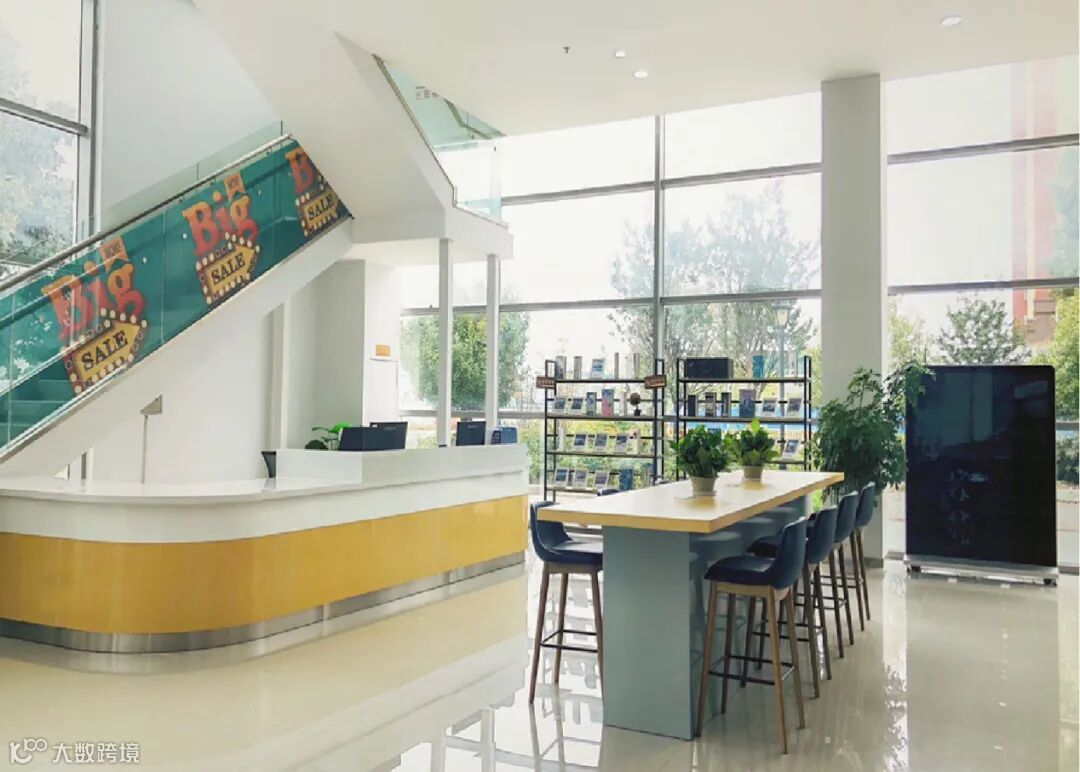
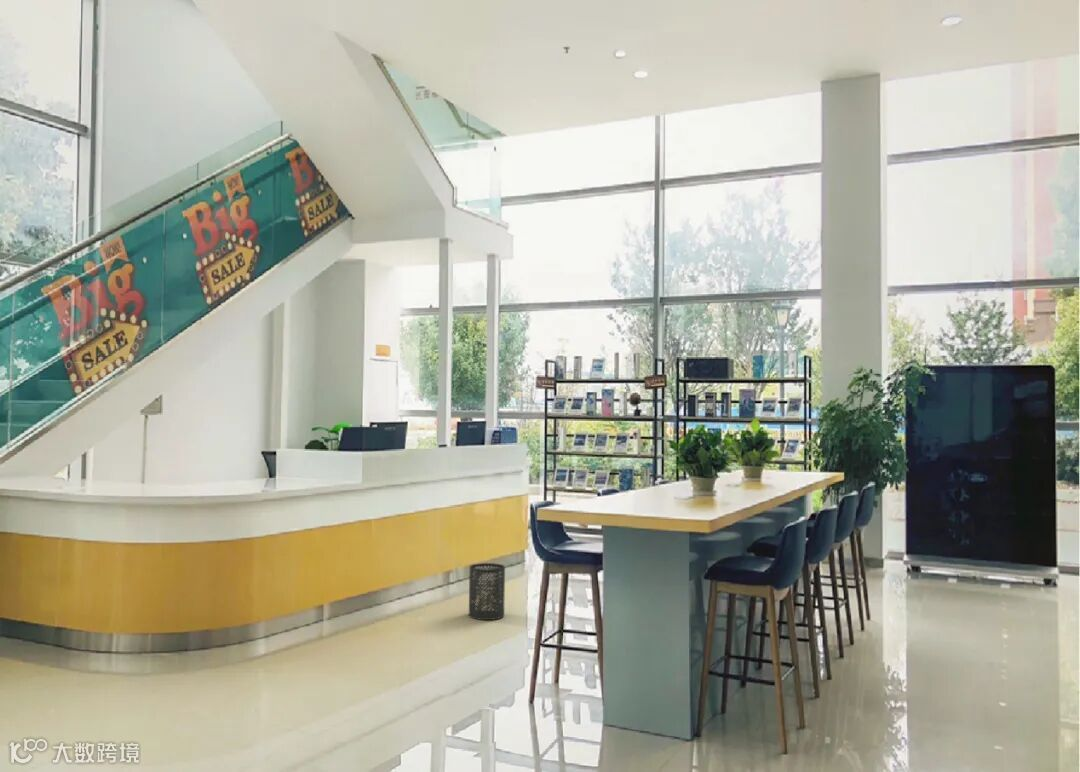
+ trash can [468,562,506,621]
